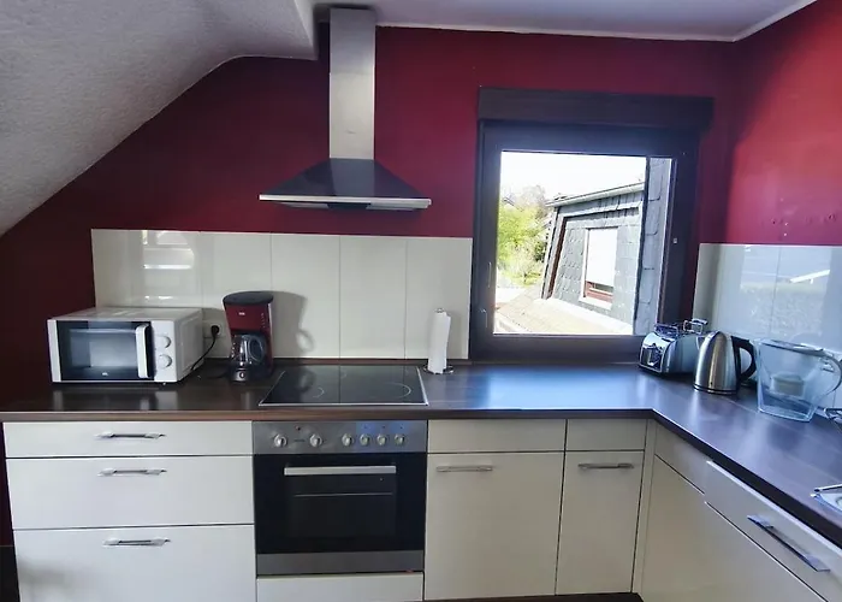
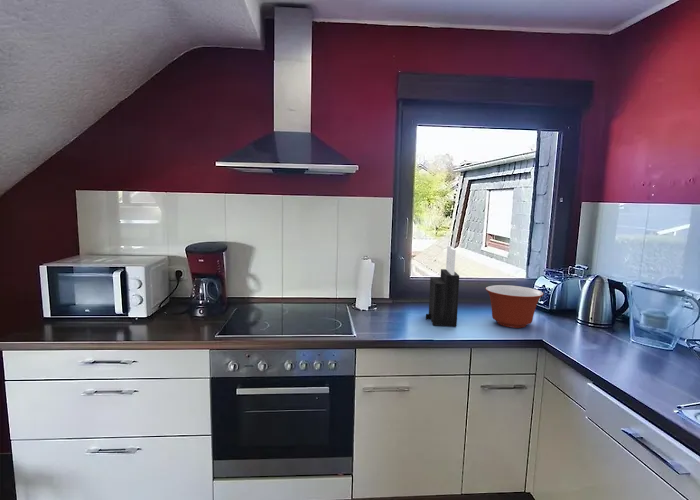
+ knife block [425,245,460,327]
+ mixing bowl [485,284,545,329]
